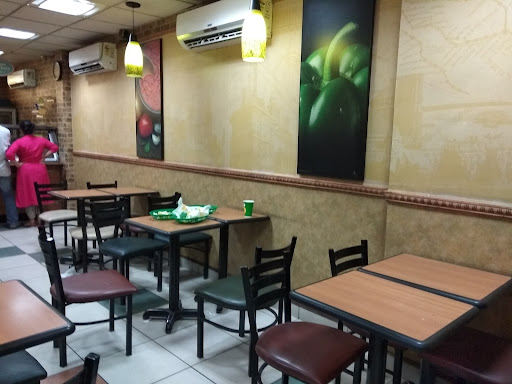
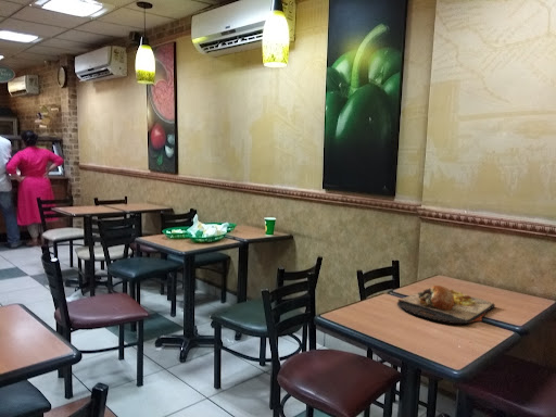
+ food tray [396,285,496,325]
